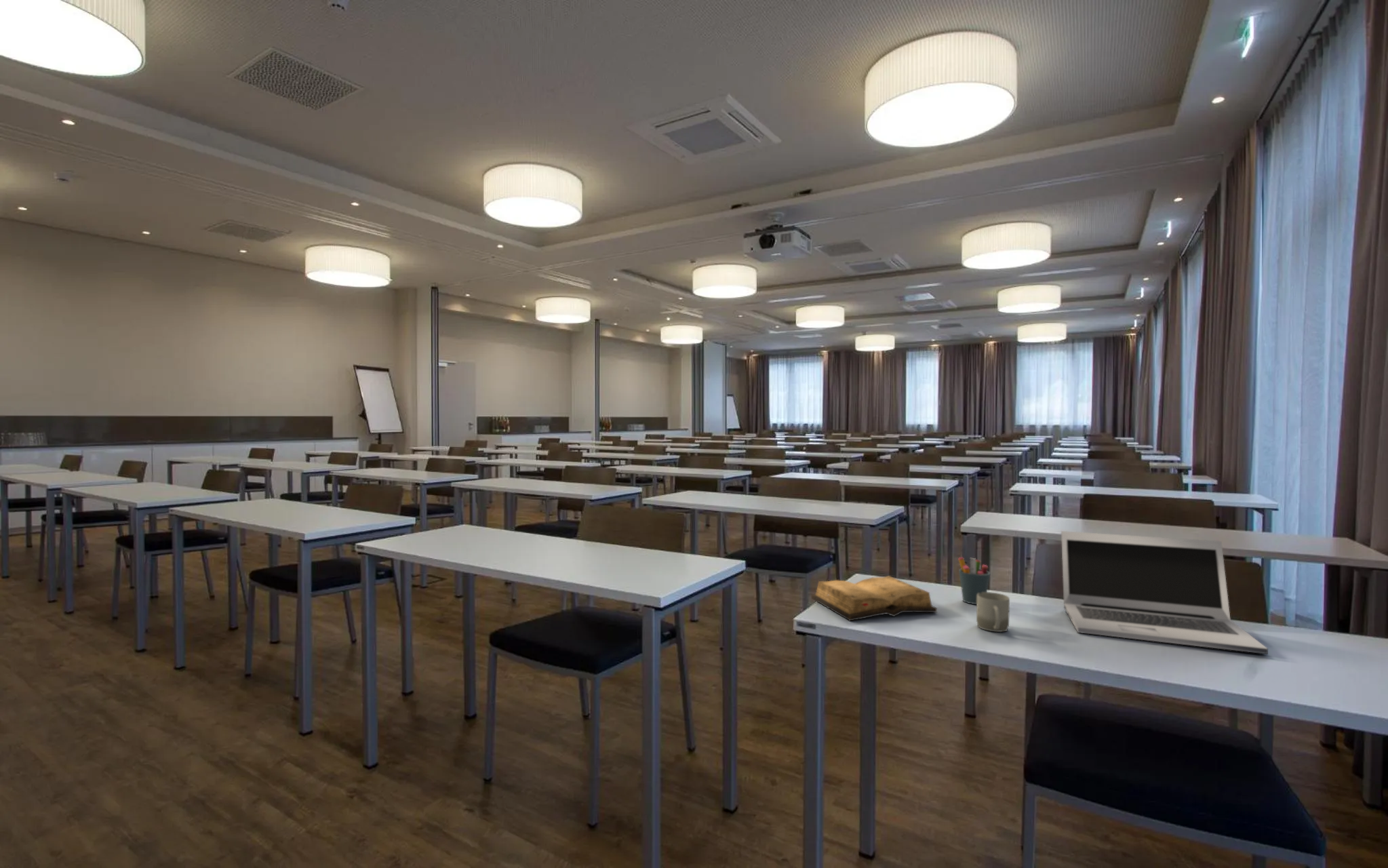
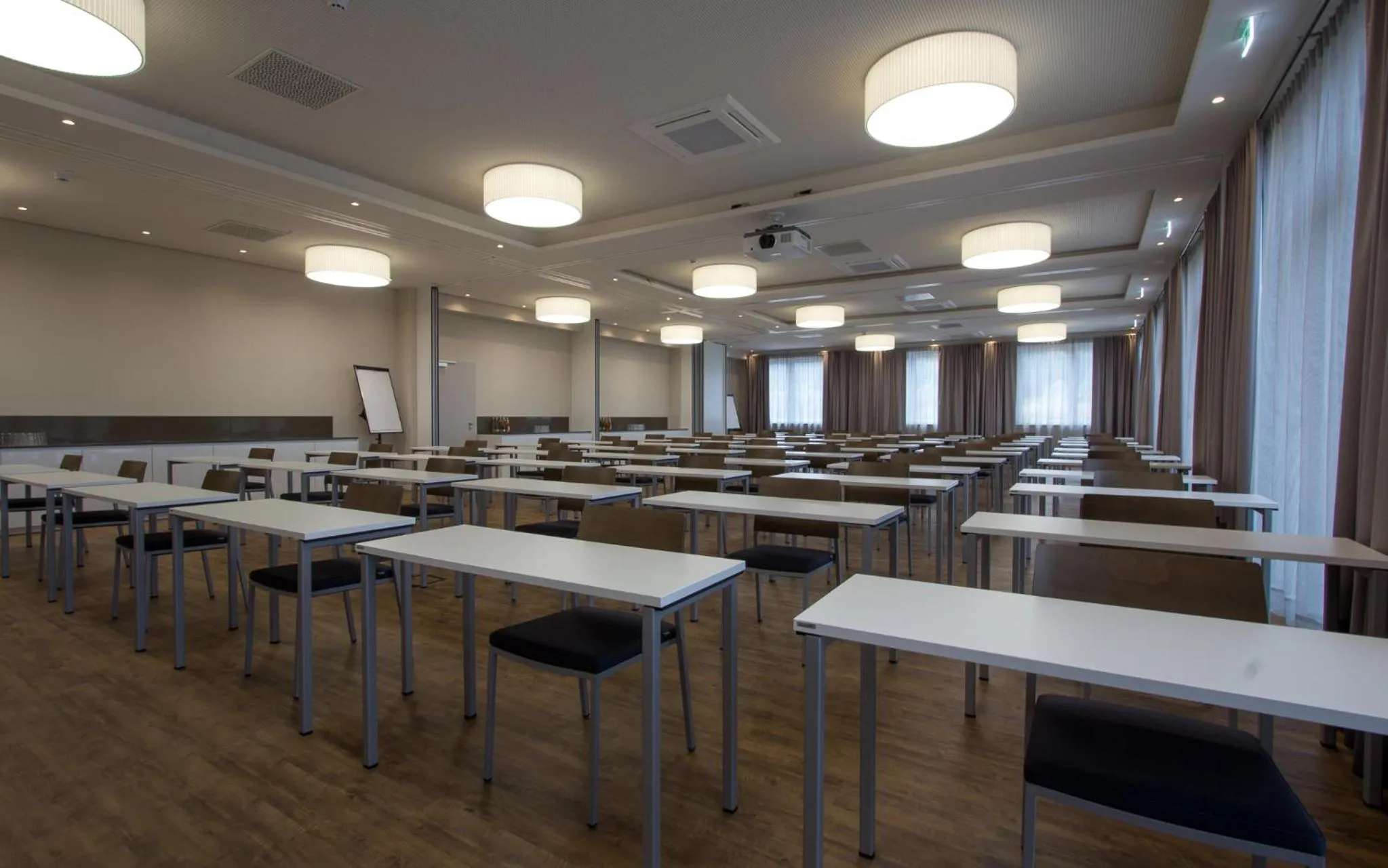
- pen holder [957,557,991,605]
- diary [811,575,938,621]
- cup [976,591,1010,633]
- laptop [1060,530,1269,655]
